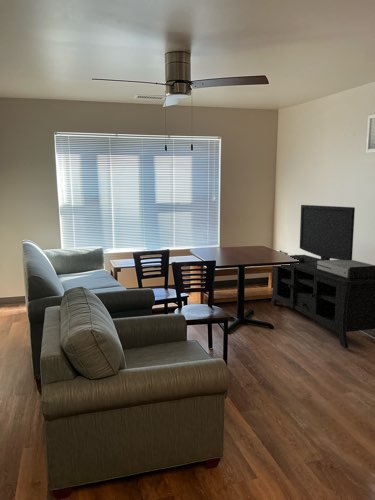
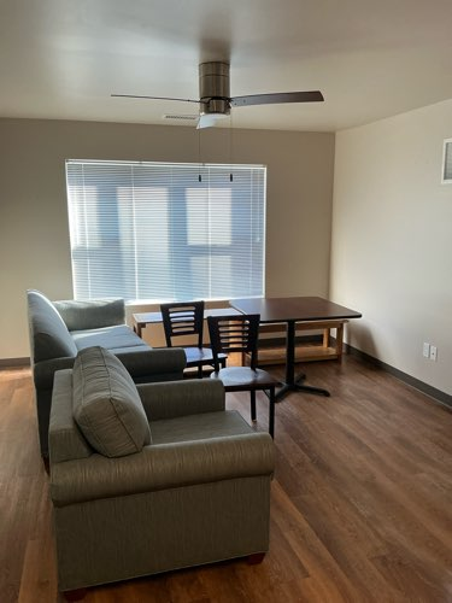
- media console [270,204,375,349]
